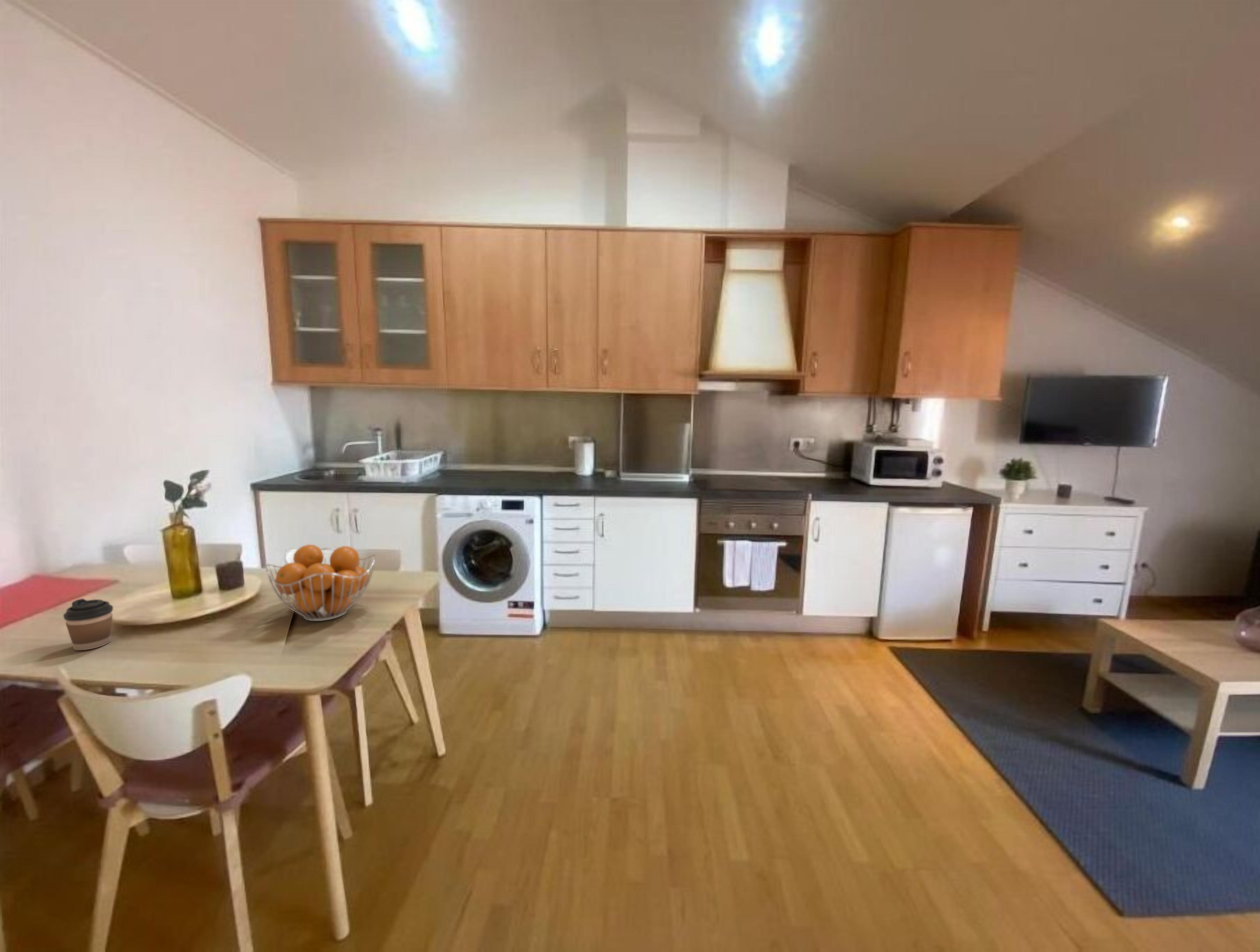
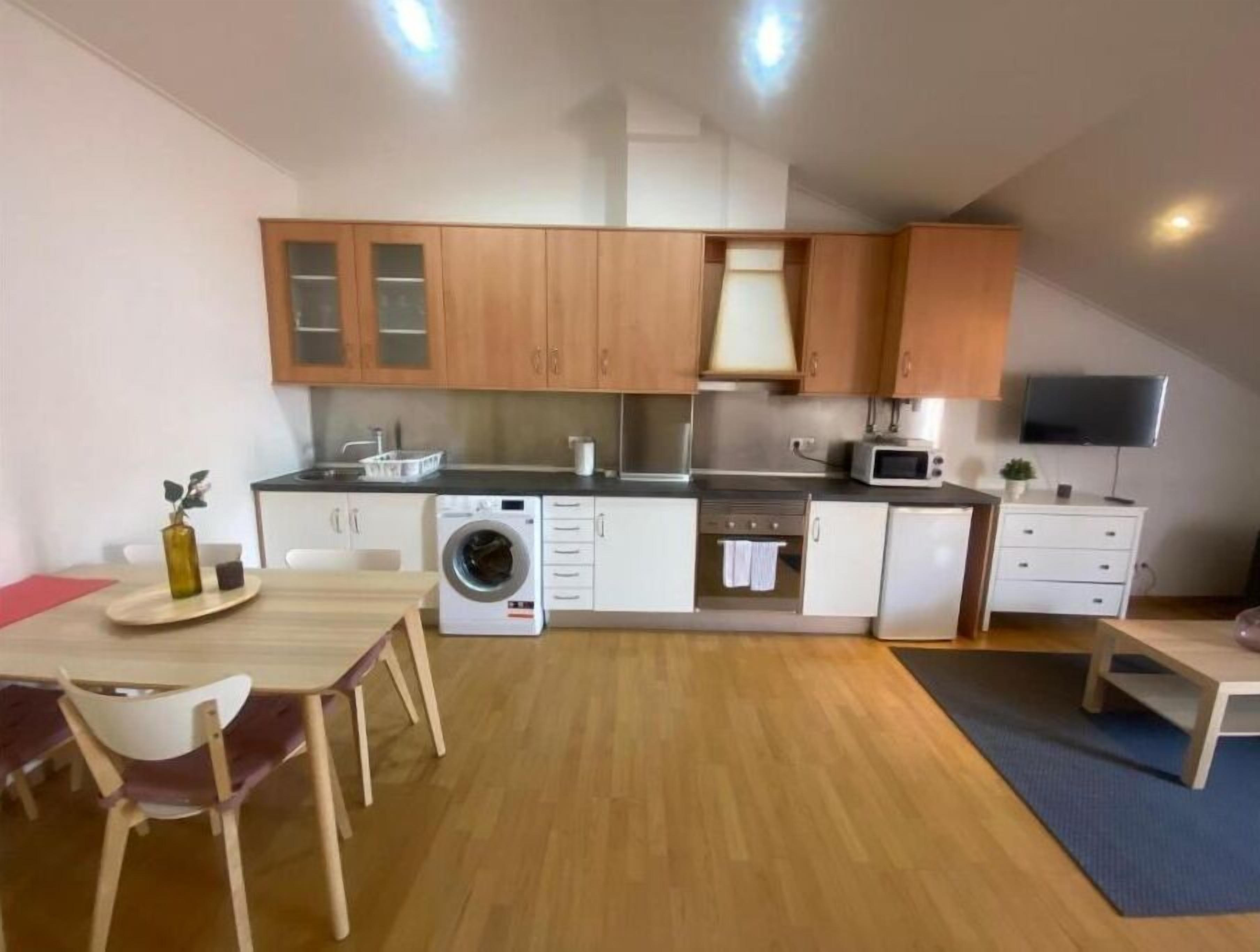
- coffee cup [63,598,113,651]
- fruit basket [266,544,376,621]
